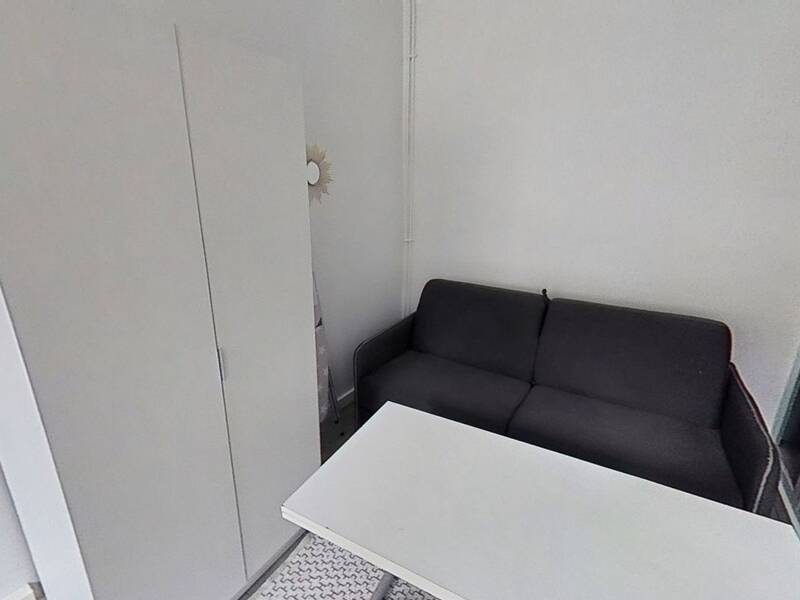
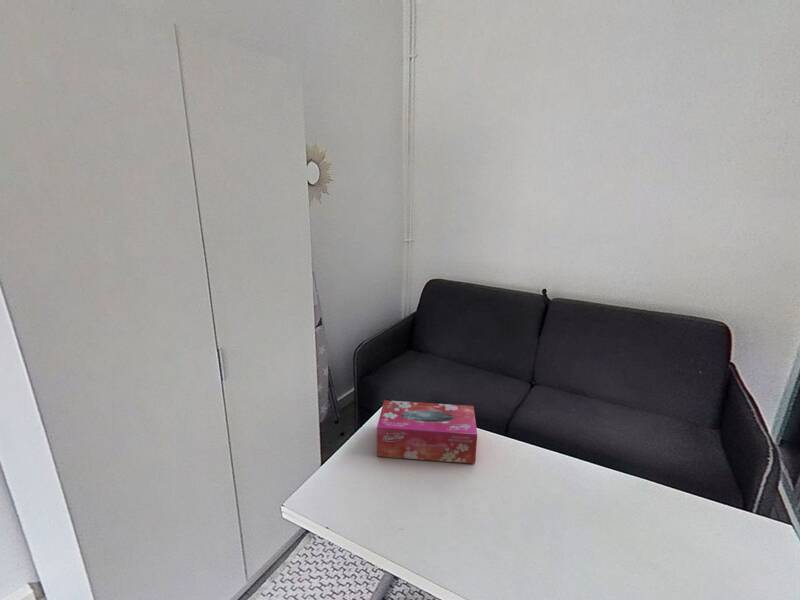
+ tissue box [376,399,478,465]
